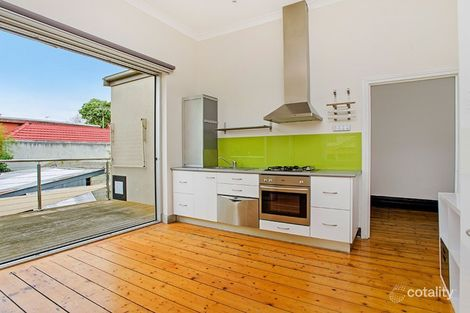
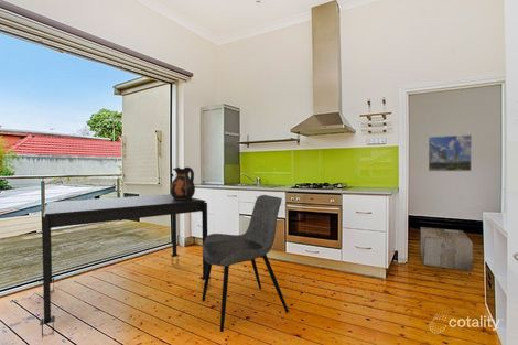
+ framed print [428,133,473,172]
+ cardboard box [420,226,474,272]
+ dining chair [201,194,290,333]
+ dining table [39,193,213,339]
+ ceramic jug [169,166,196,200]
